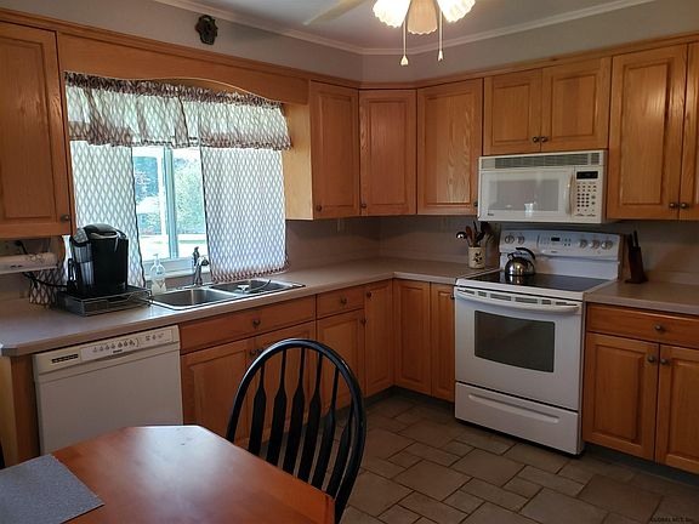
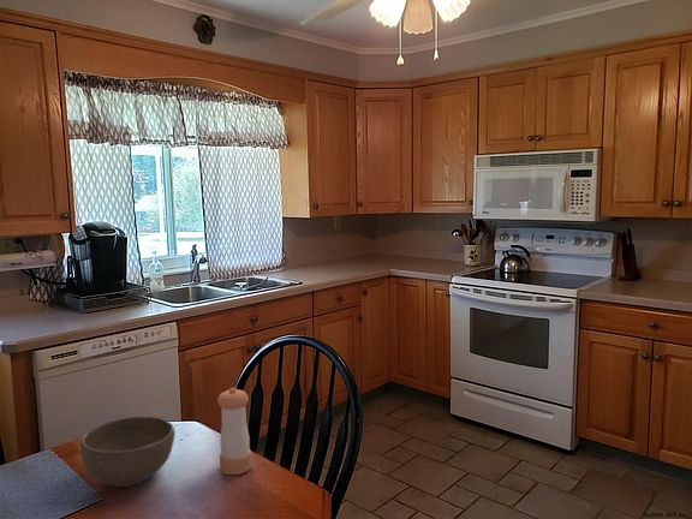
+ pepper shaker [216,387,253,476]
+ bowl [79,416,177,488]
